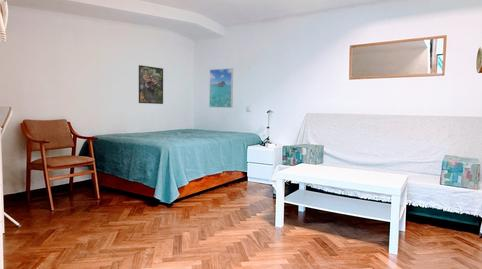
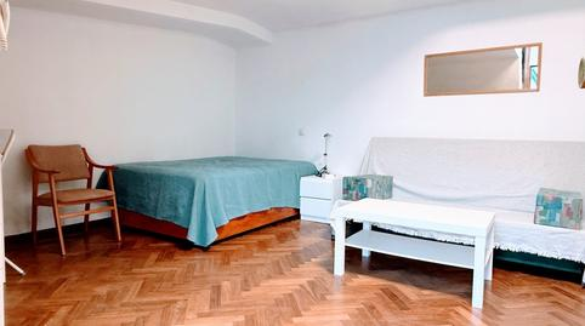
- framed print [208,67,234,109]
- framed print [138,64,164,105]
